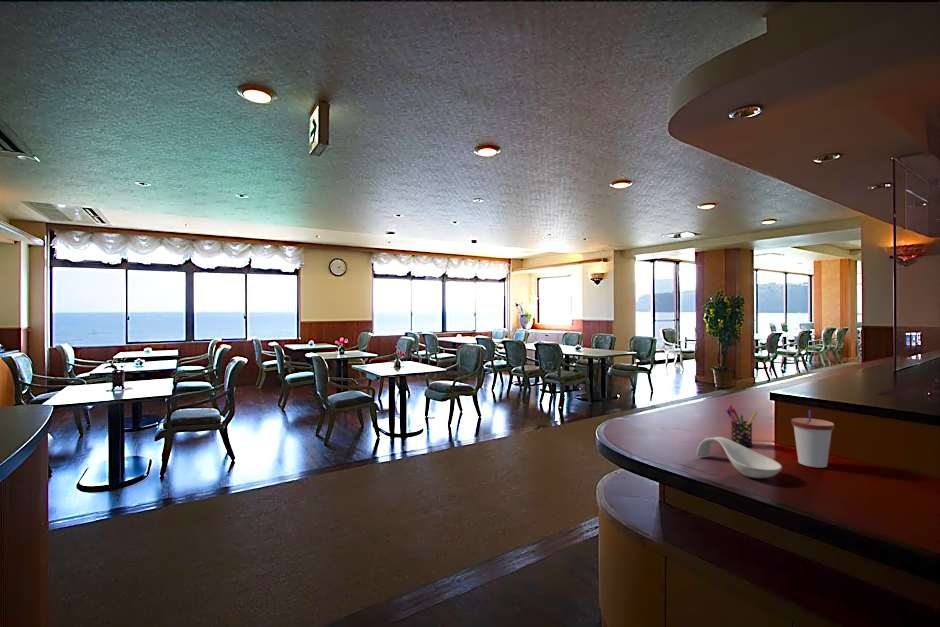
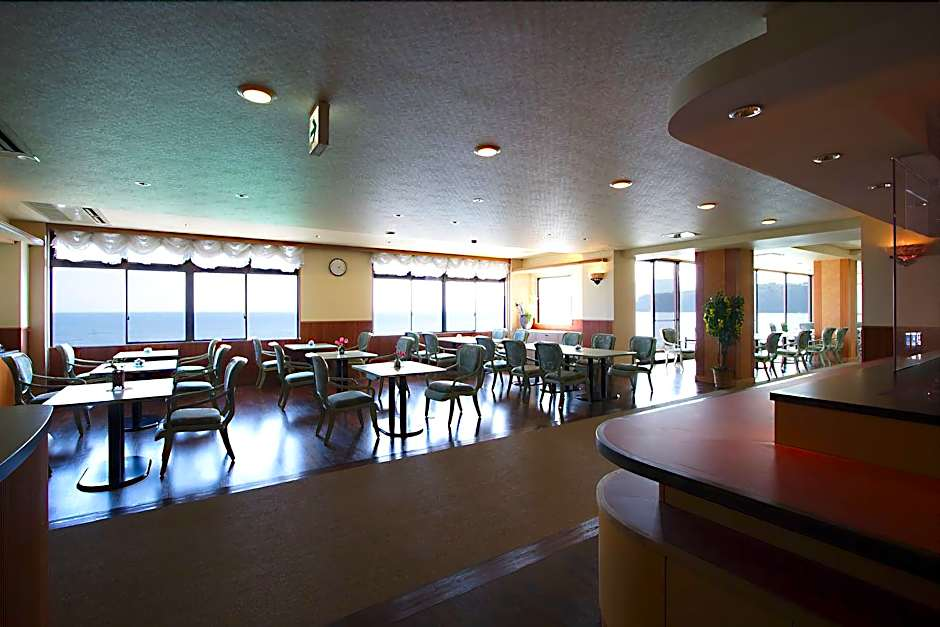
- spoon rest [695,436,783,479]
- cup [790,409,835,469]
- pen holder [726,405,758,448]
